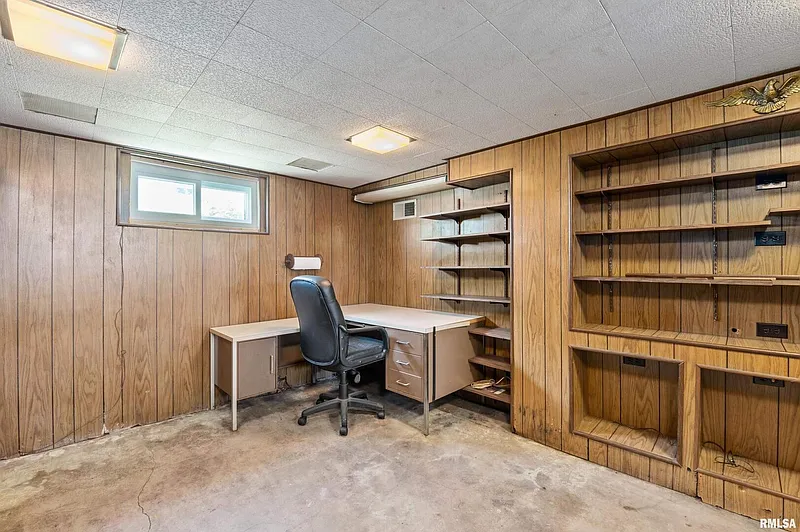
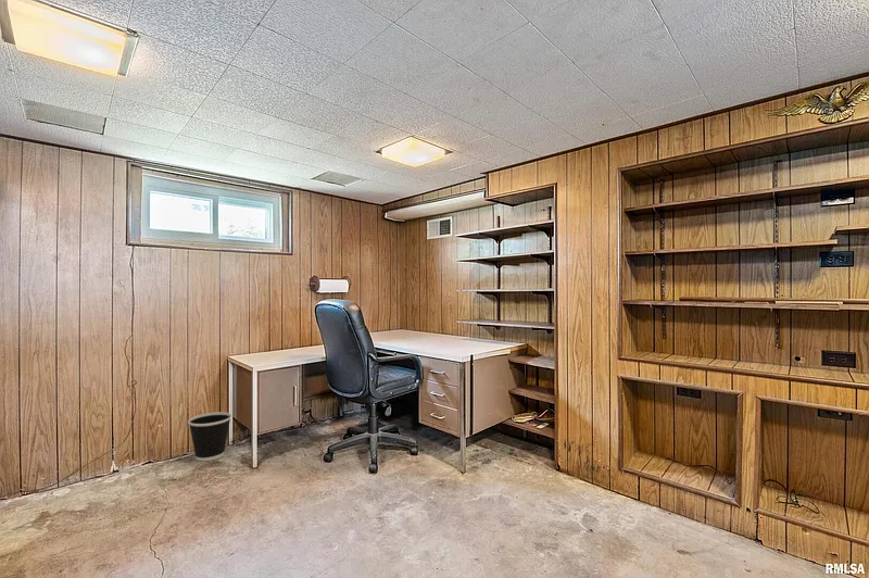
+ wastebasket [187,411,232,462]
